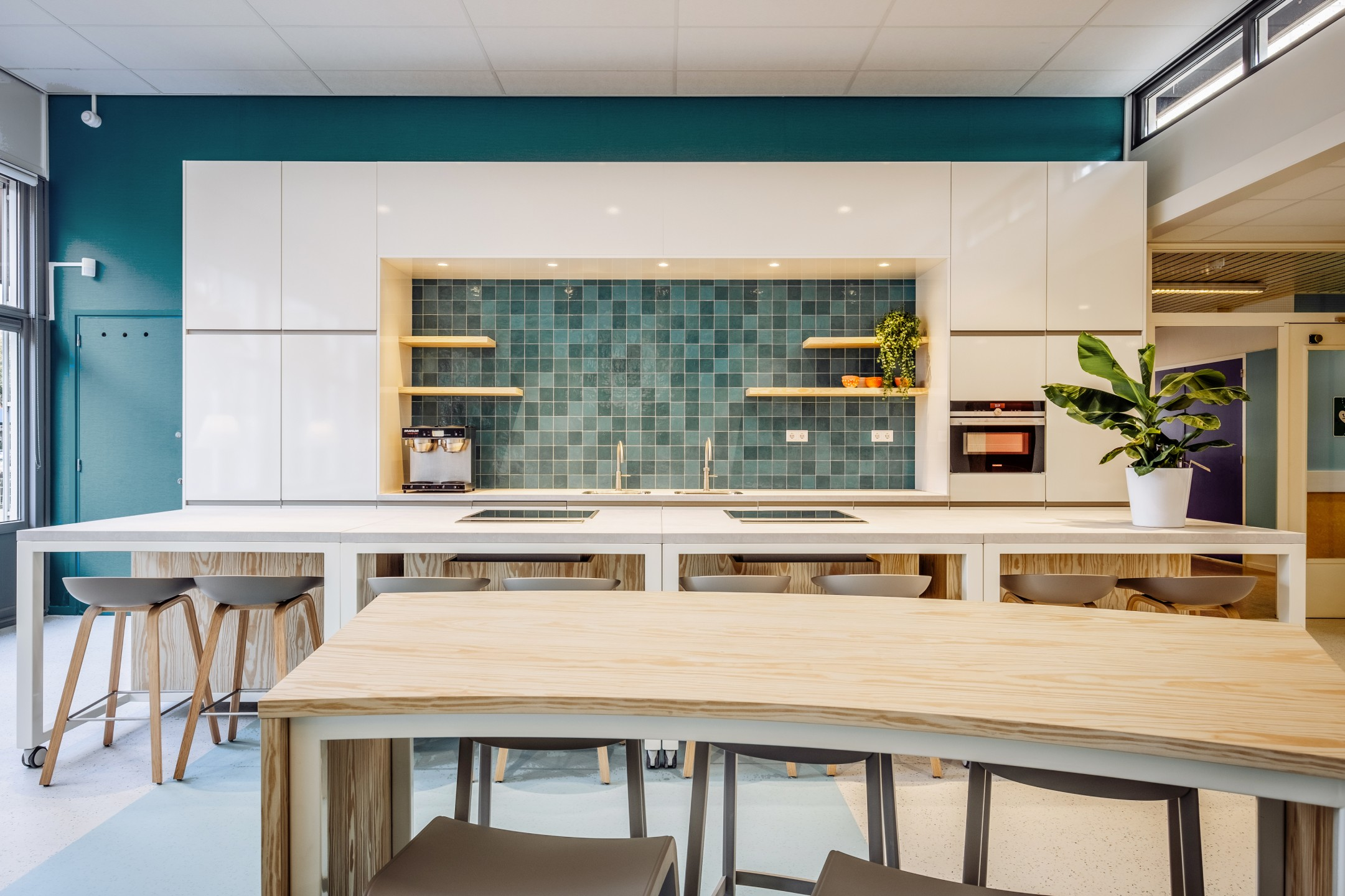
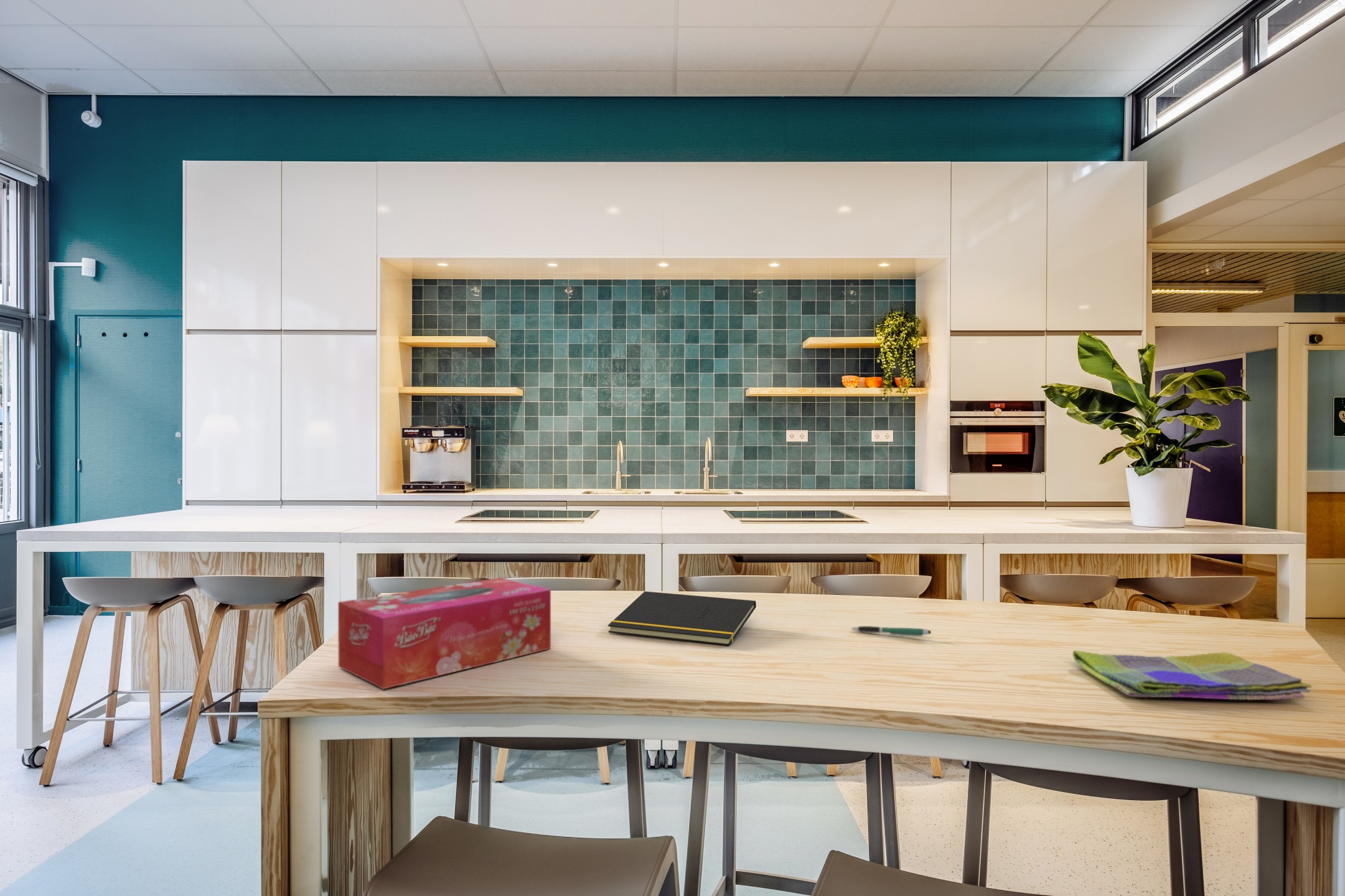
+ notepad [607,590,757,646]
+ pen [851,625,932,637]
+ tissue box [337,577,551,690]
+ dish towel [1072,650,1312,701]
